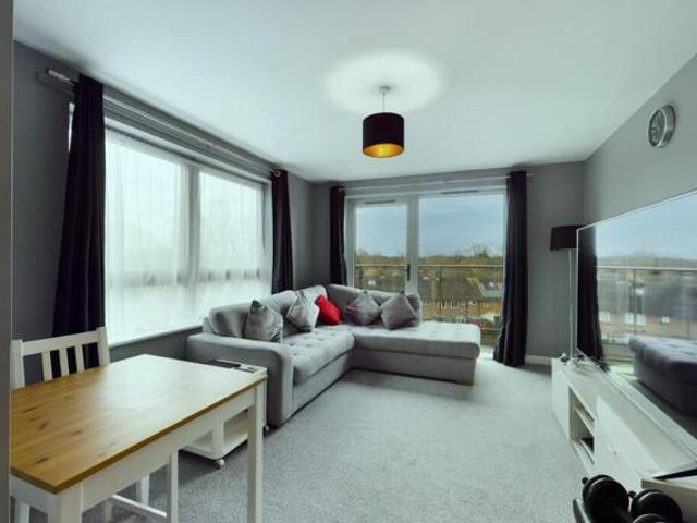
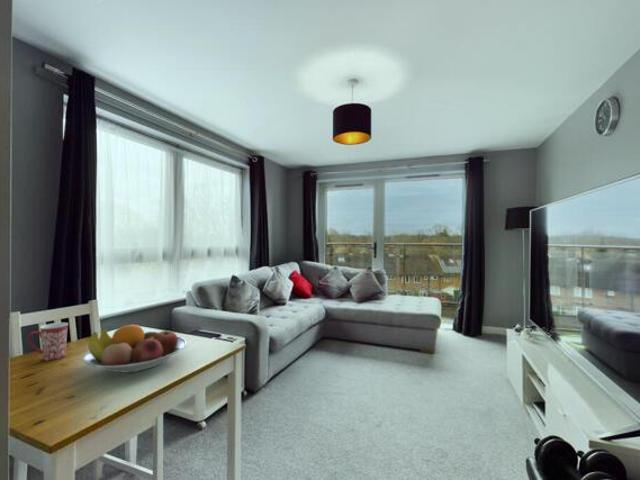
+ fruit bowl [82,324,187,374]
+ mug [27,322,69,361]
